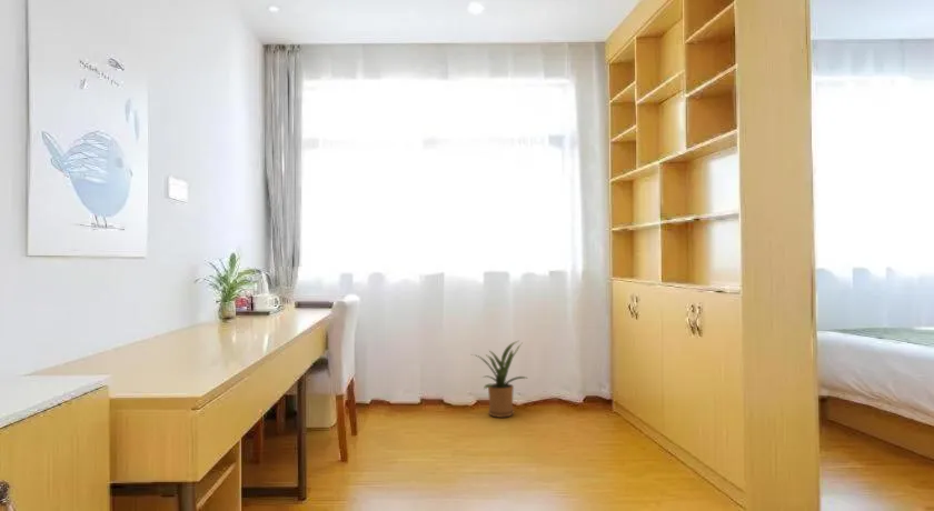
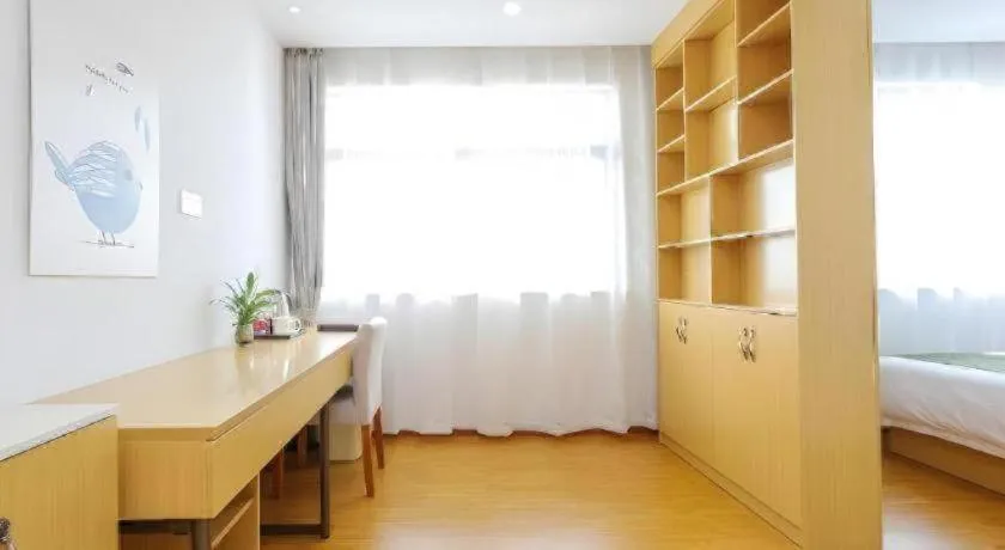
- house plant [471,340,527,419]
